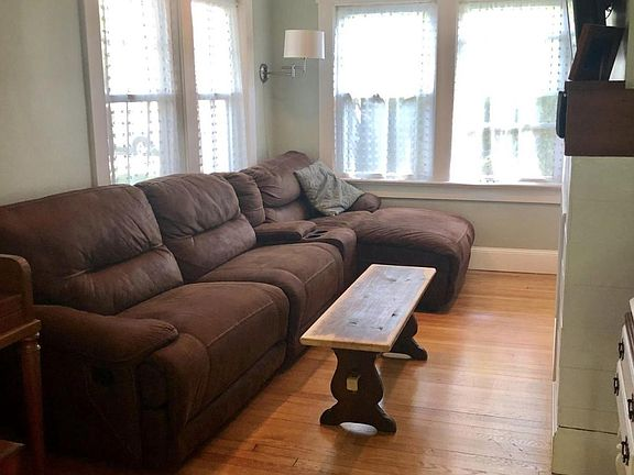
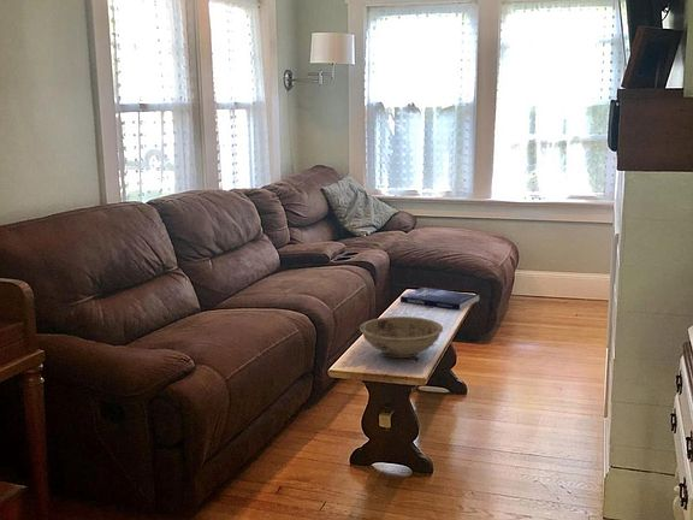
+ bowl [359,315,444,359]
+ book [399,286,480,312]
